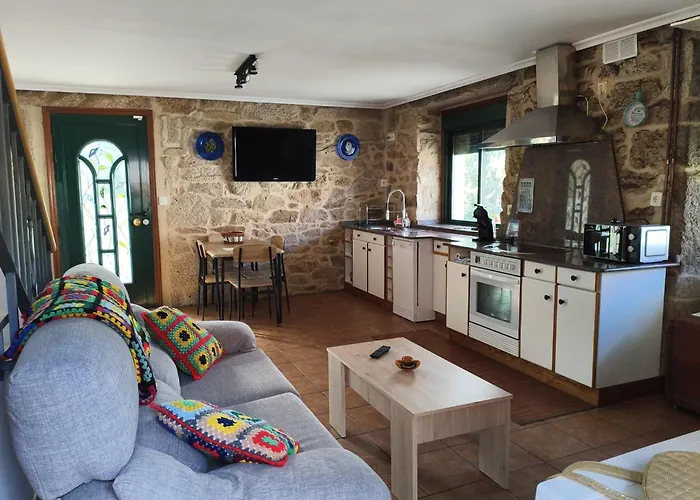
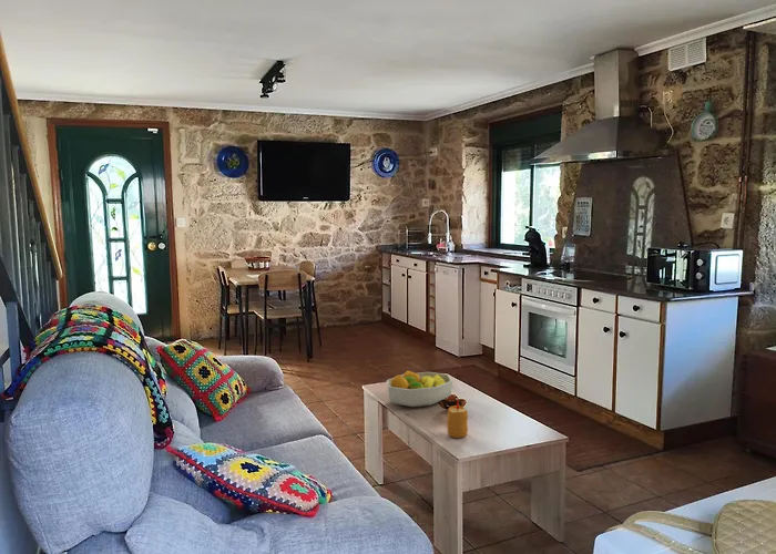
+ fruit bowl [386,370,453,408]
+ candle [446,400,469,439]
